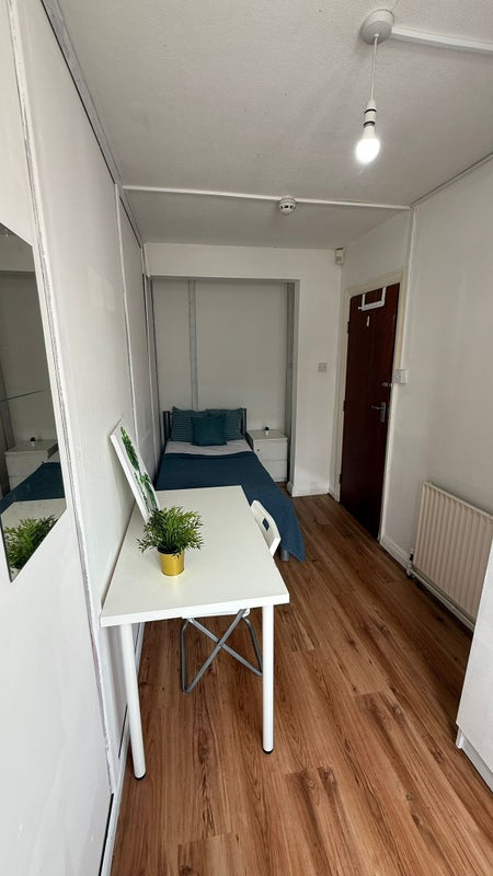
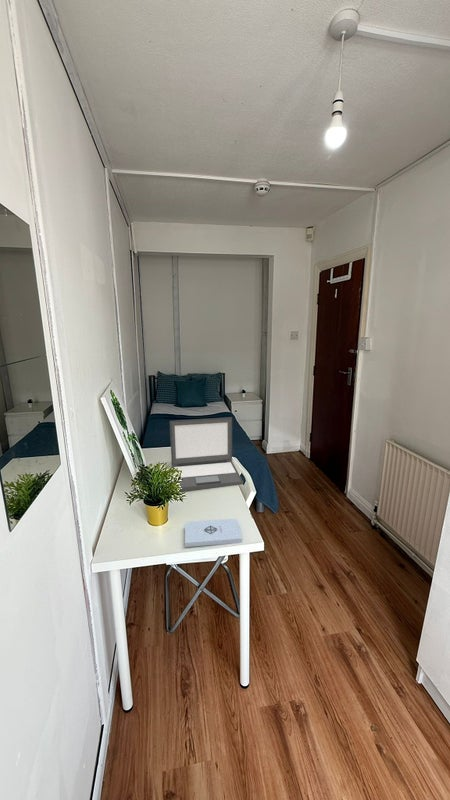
+ laptop [169,416,244,492]
+ notepad [184,518,243,548]
